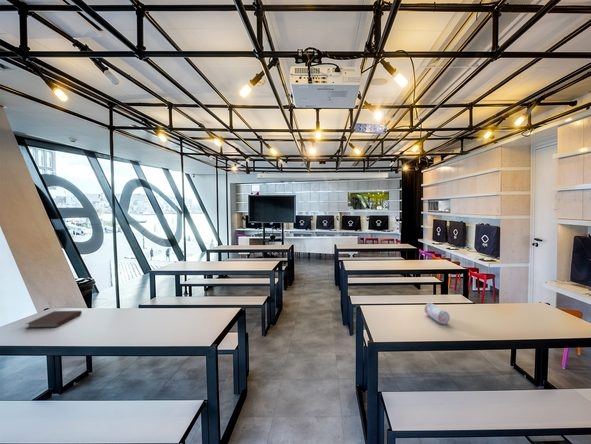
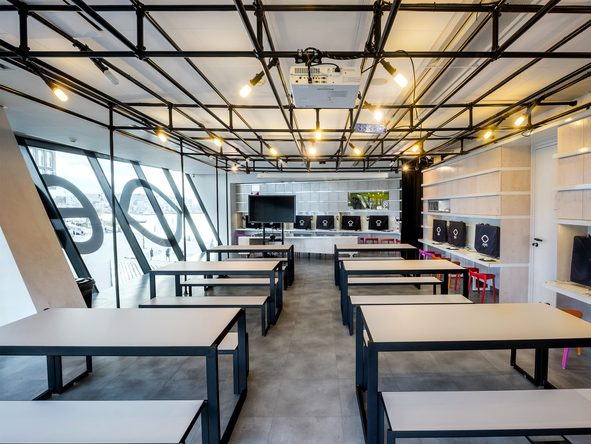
- notebook [26,310,83,329]
- pencil case [423,301,451,325]
